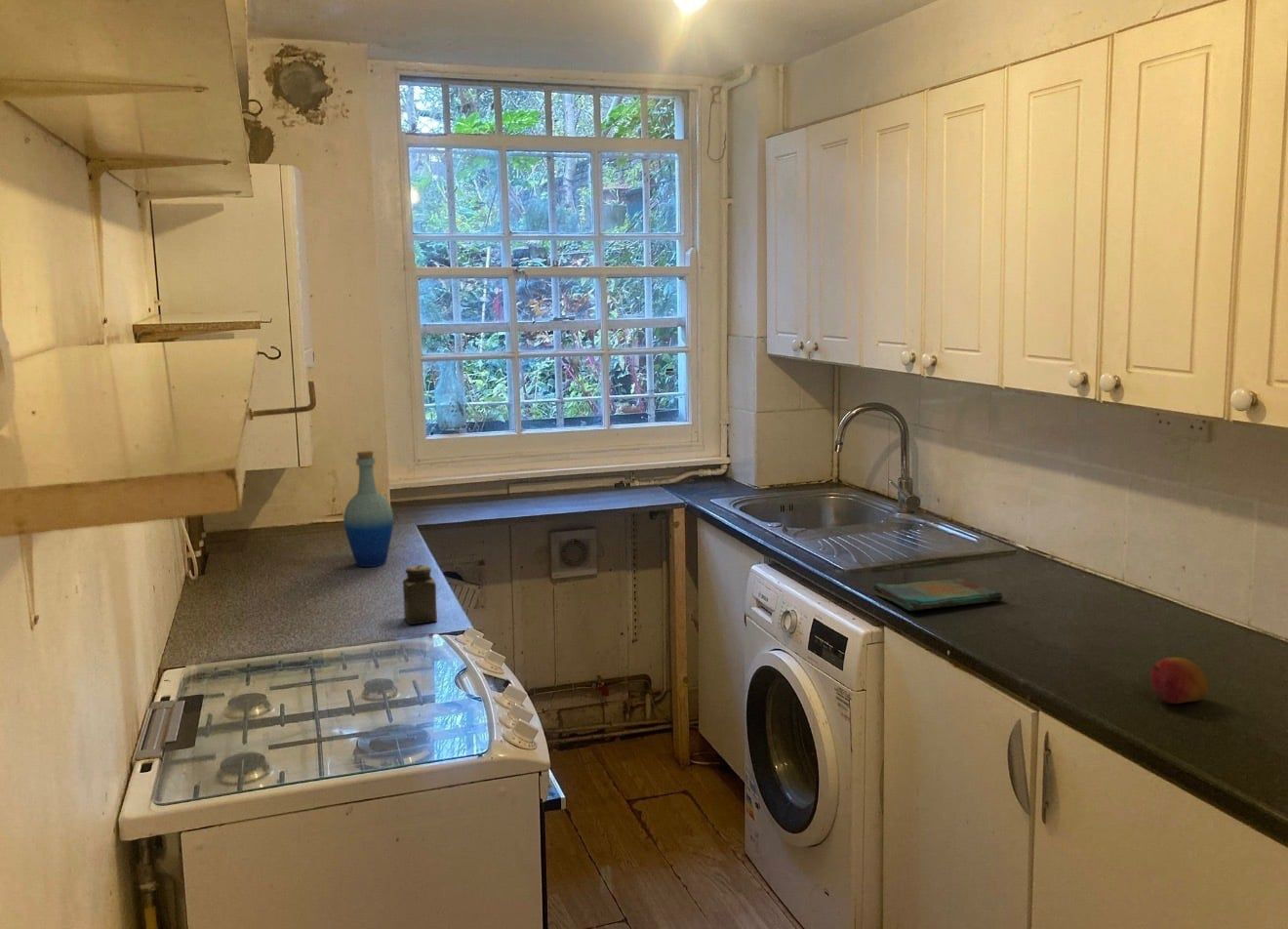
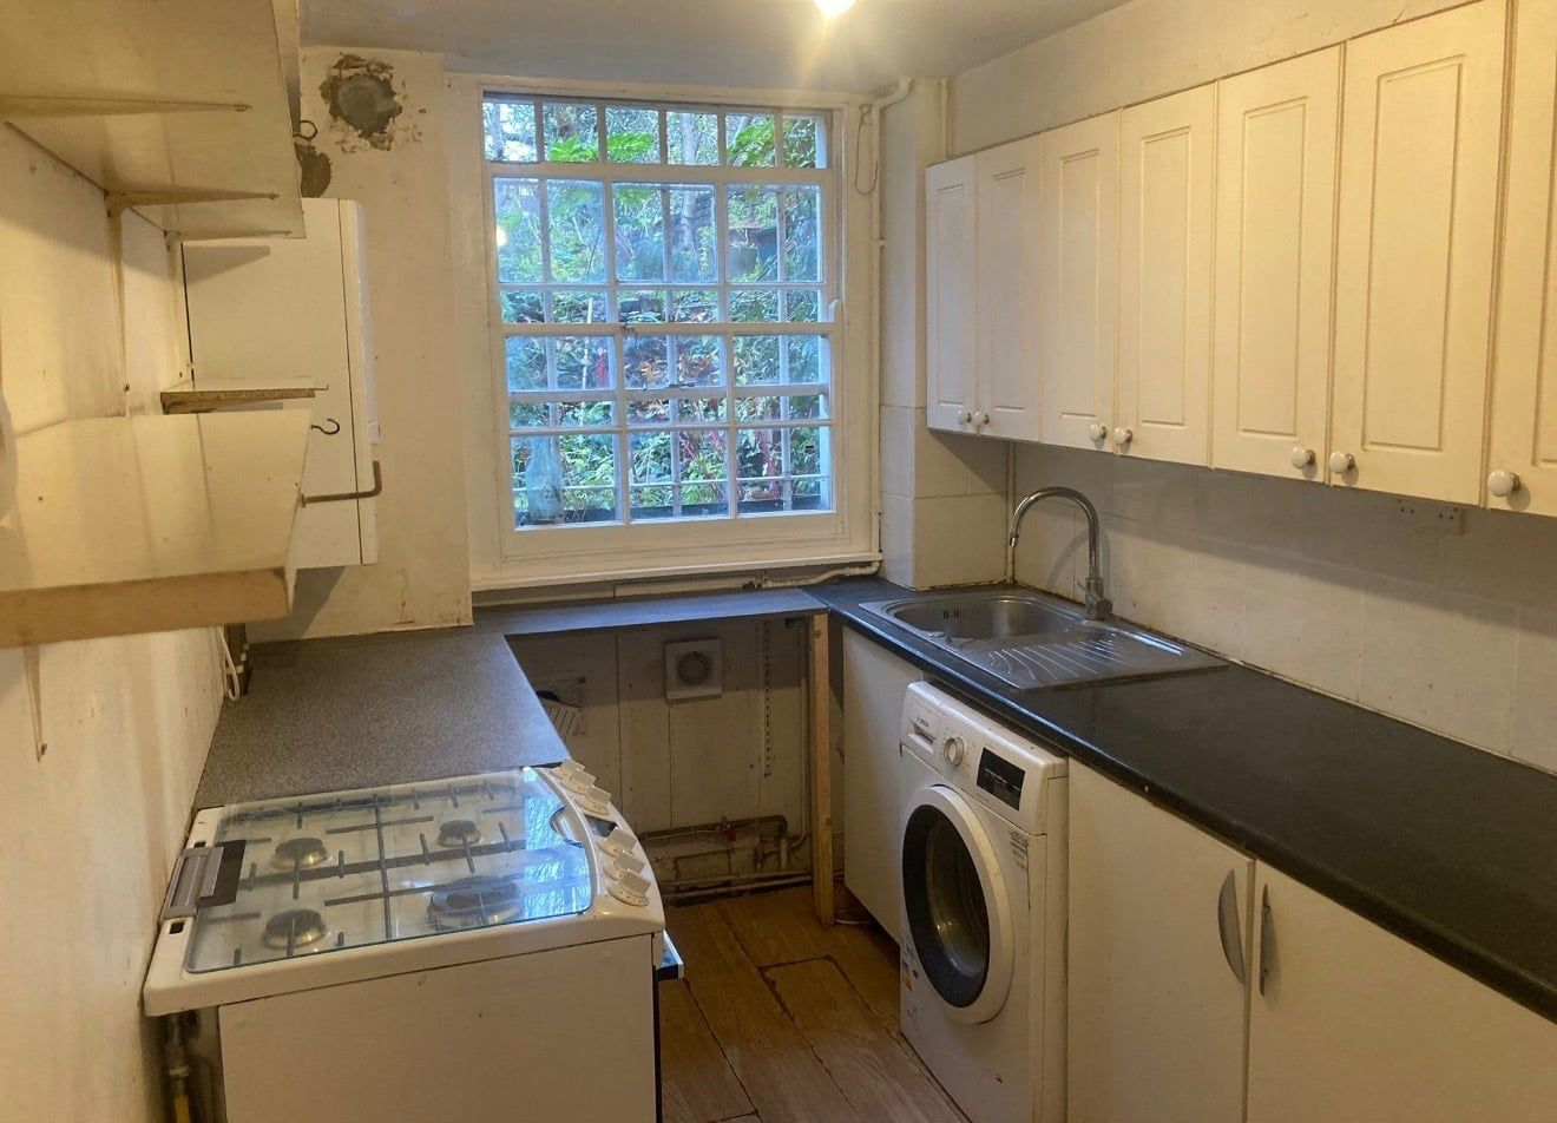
- fruit [1149,657,1210,705]
- dish towel [872,578,1004,612]
- salt shaker [402,564,438,626]
- bottle [342,450,394,568]
